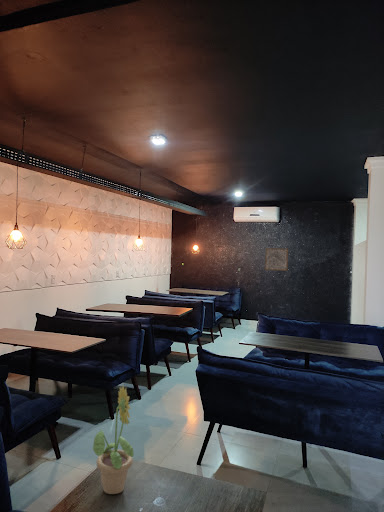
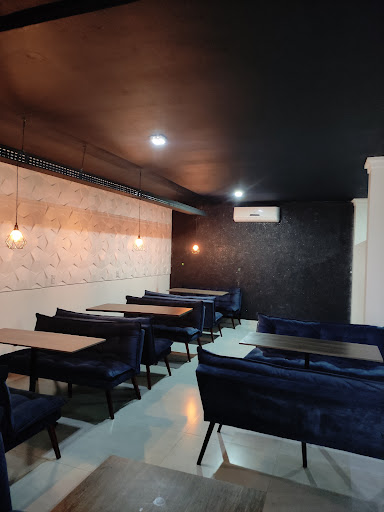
- wall art [264,247,289,272]
- sunflower [92,386,135,495]
